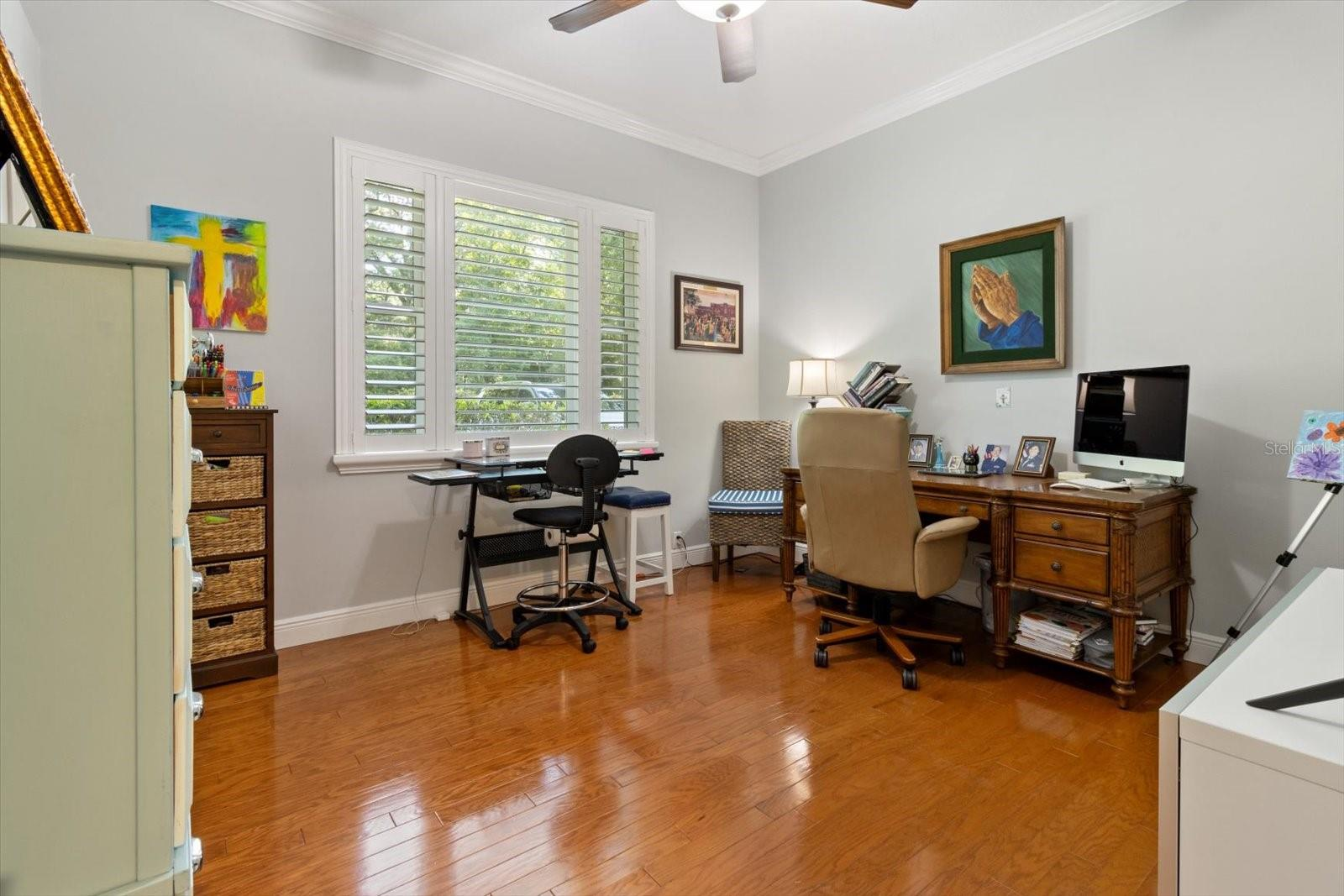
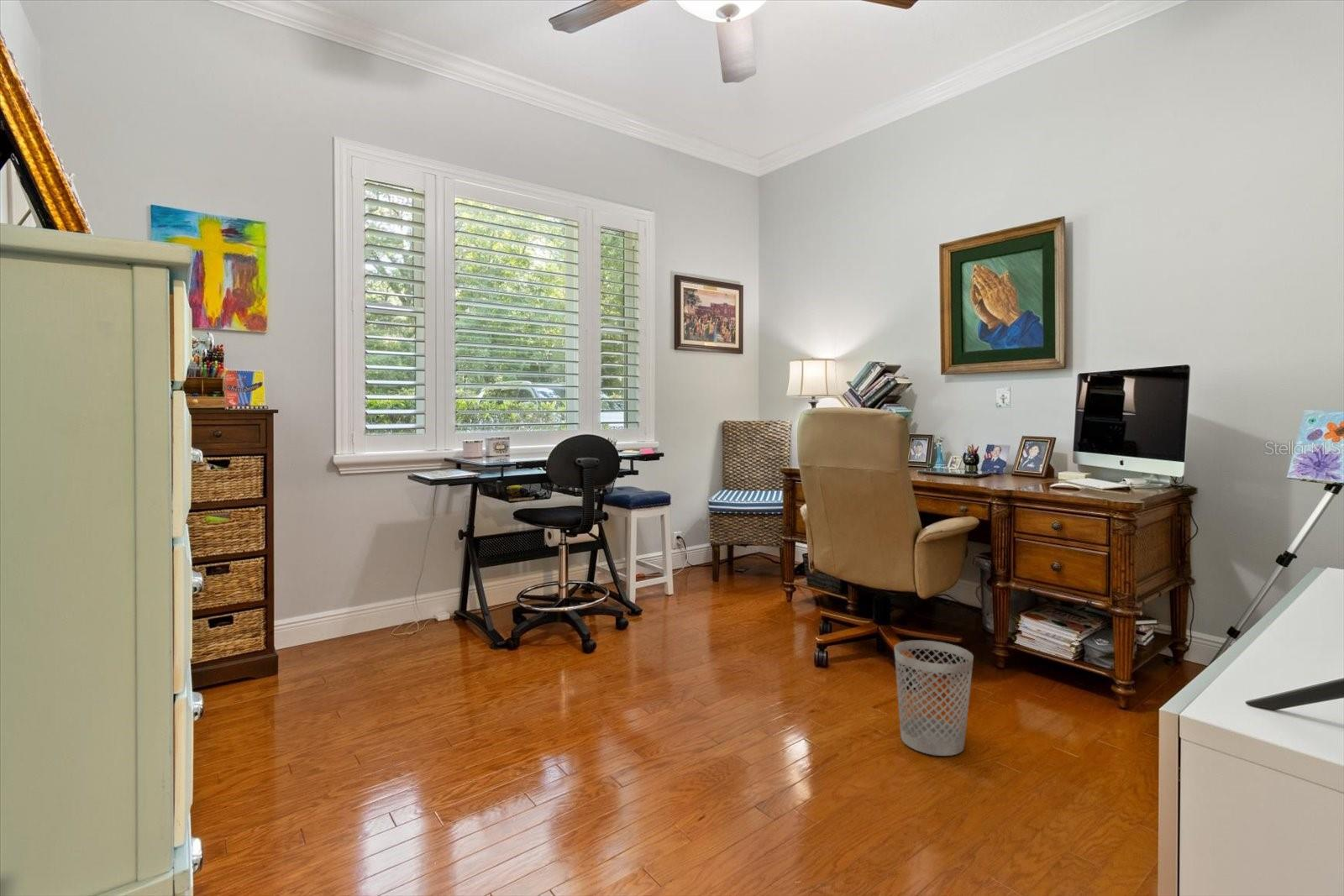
+ wastebasket [894,640,974,757]
